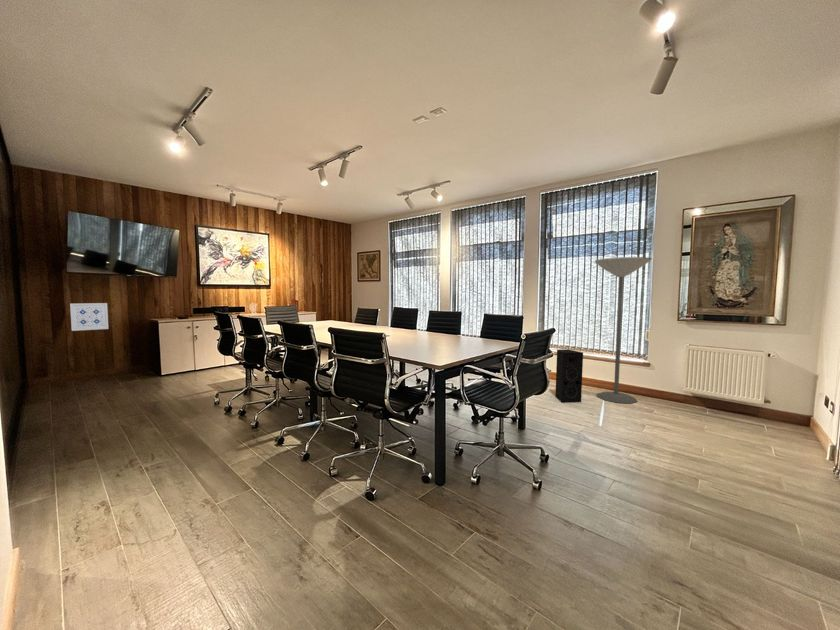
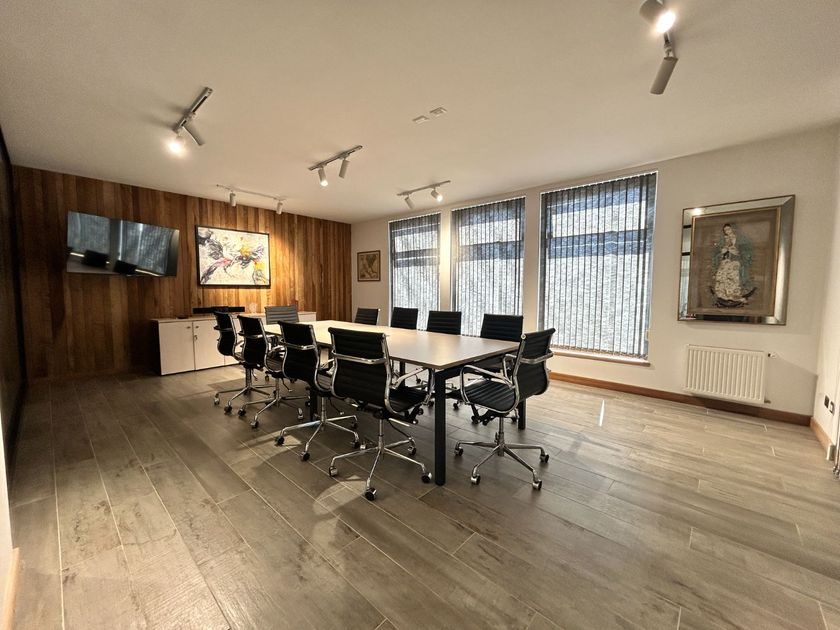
- floor lamp [594,256,653,404]
- wall art [69,302,109,332]
- speaker [554,349,584,403]
